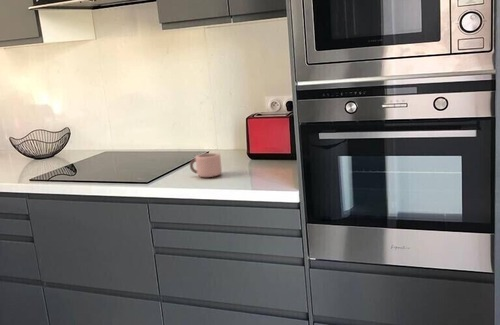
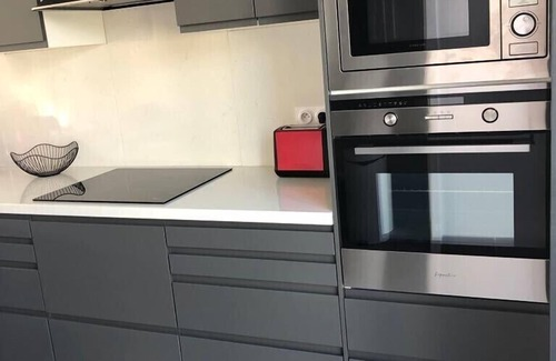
- mug [189,152,223,178]
